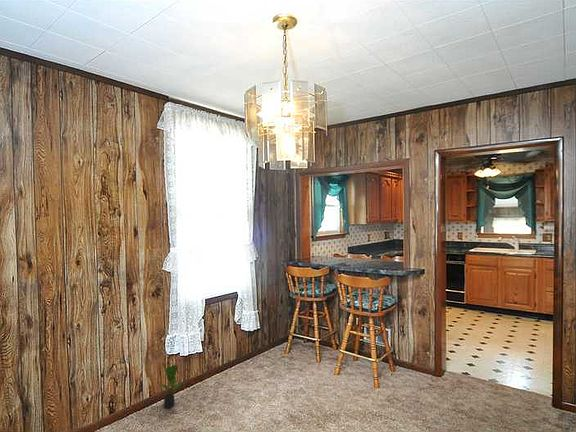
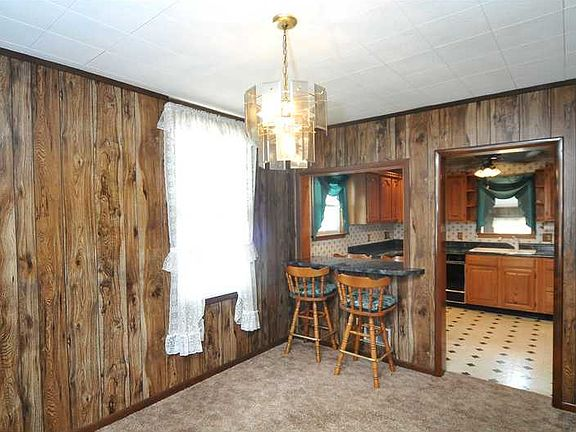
- potted plant [160,361,184,409]
